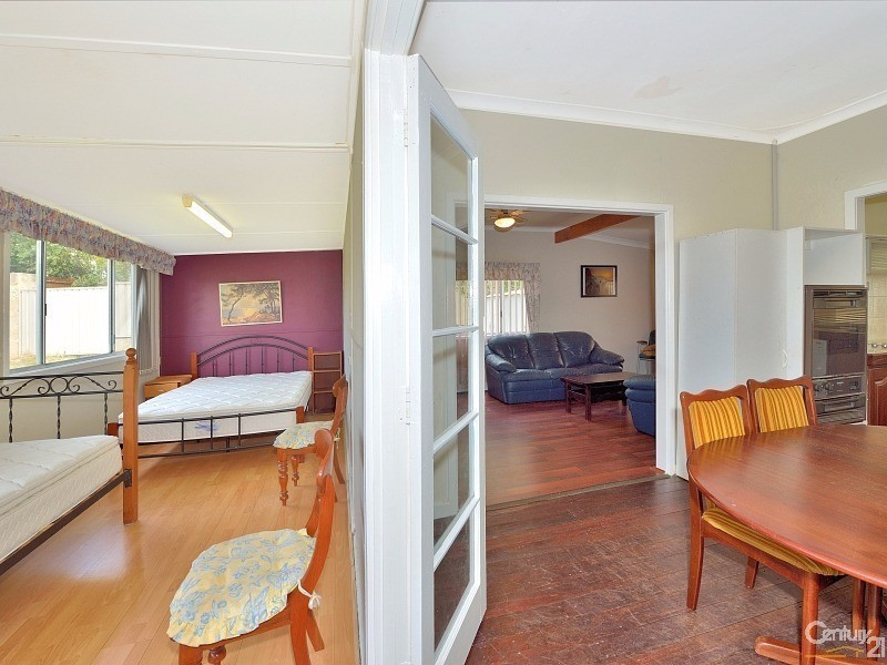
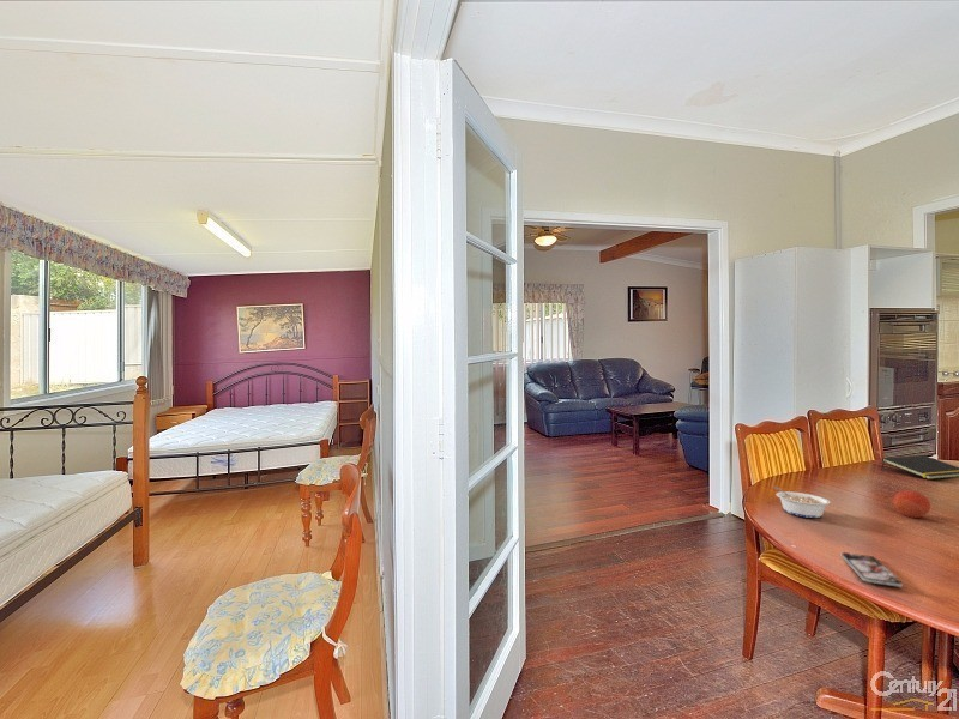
+ legume [773,485,831,519]
+ fruit [892,489,931,519]
+ smartphone [840,551,904,588]
+ notepad [880,454,959,481]
